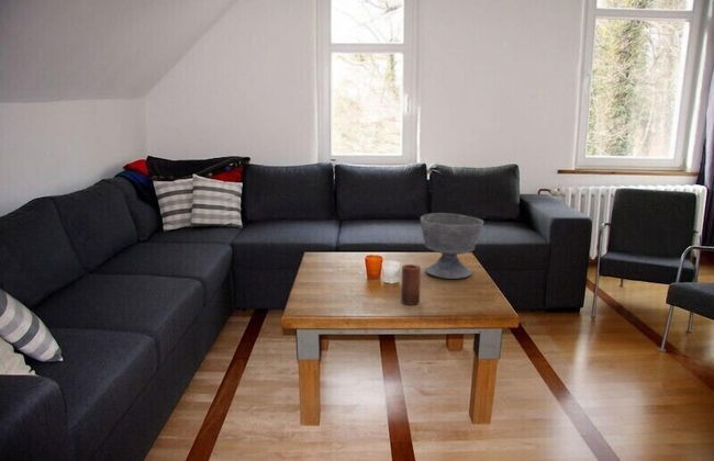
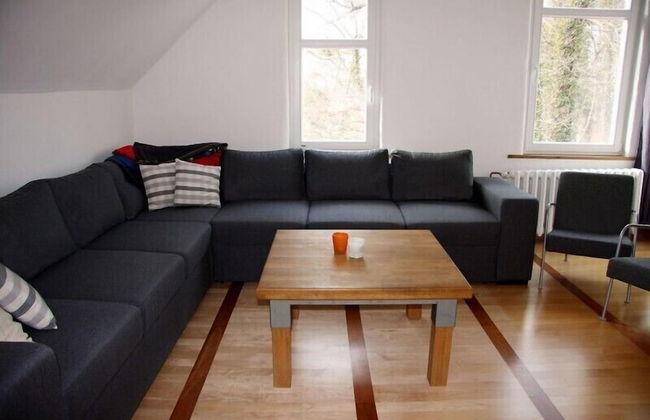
- candle [400,263,422,306]
- bowl [420,212,484,280]
